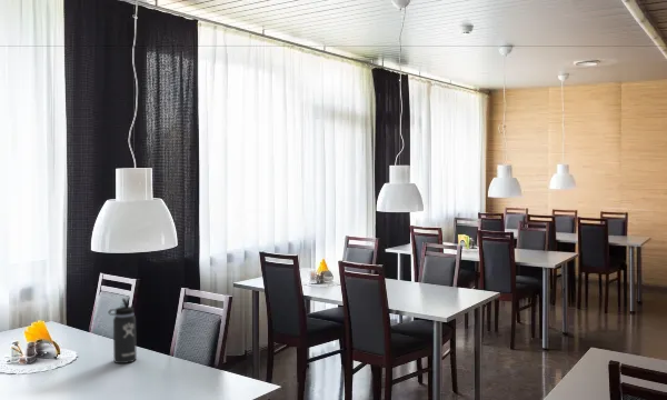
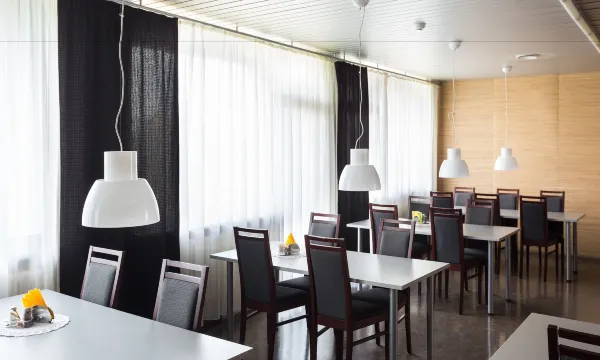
- thermos bottle [108,298,138,364]
